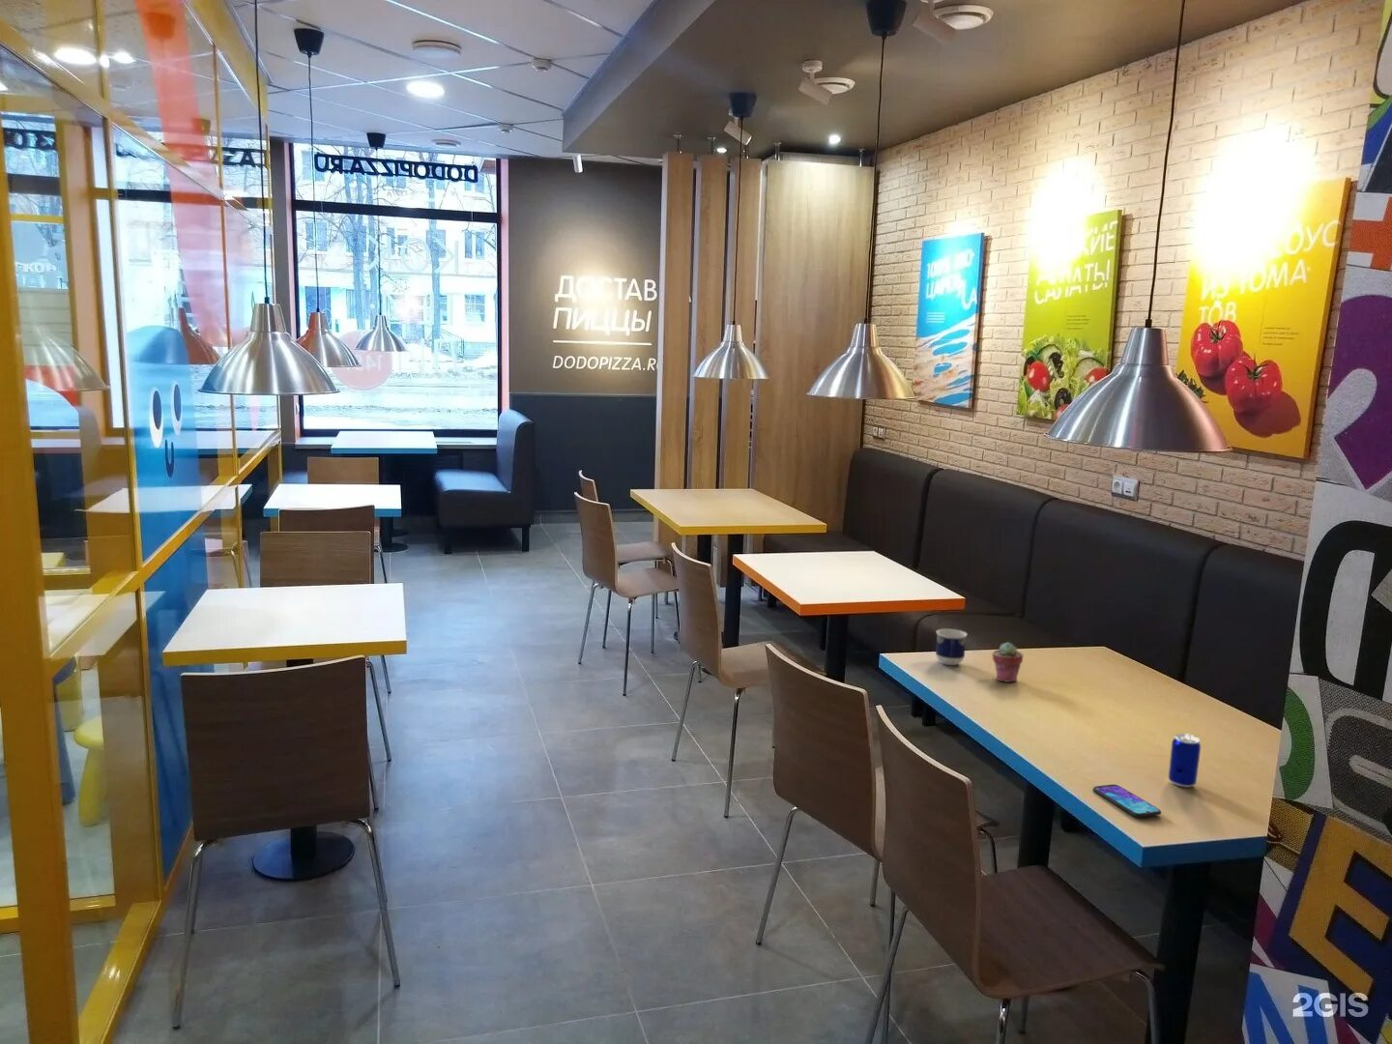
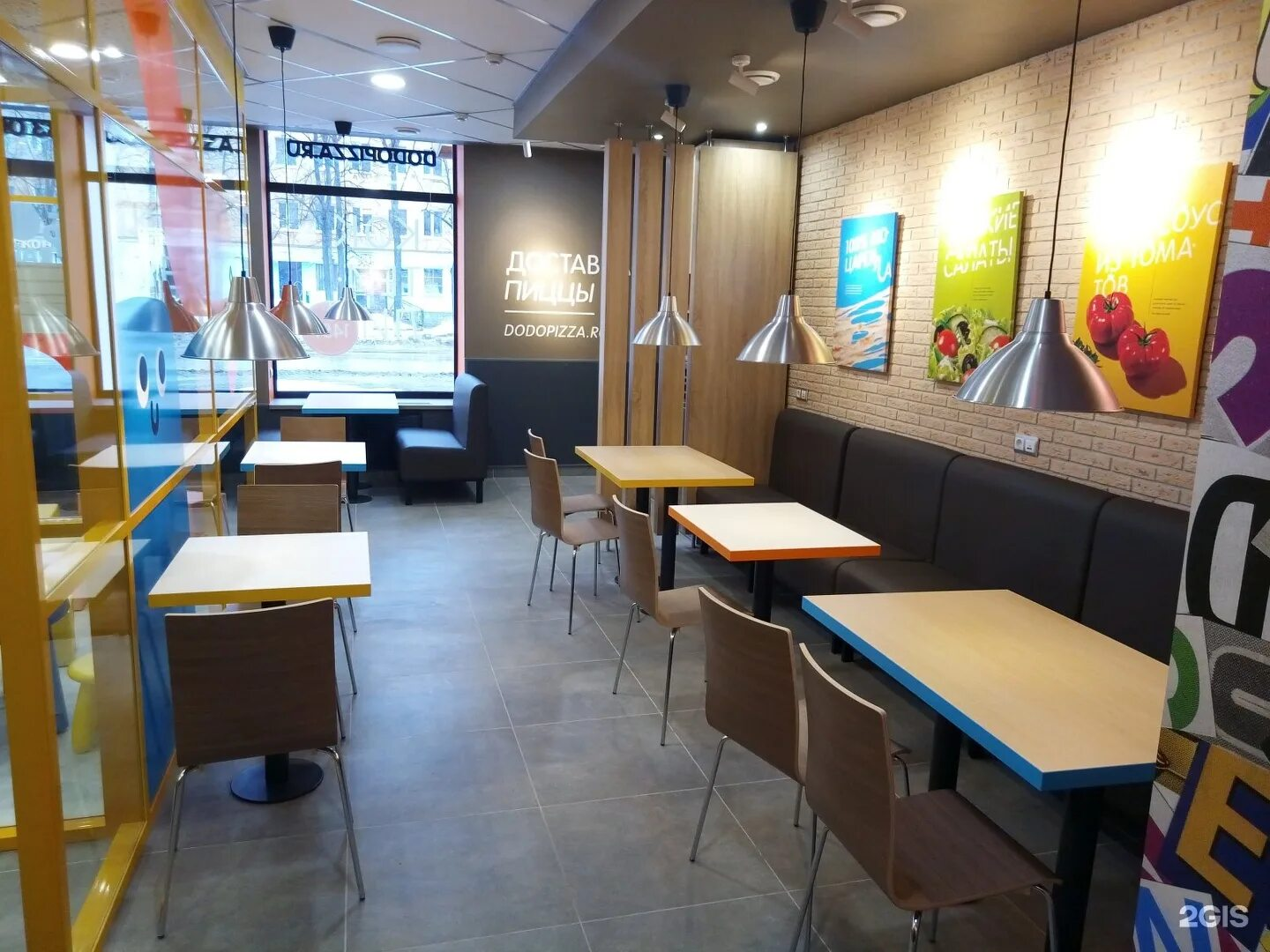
- smartphone [1093,784,1162,818]
- cup [935,628,968,666]
- potted succulent [992,640,1024,683]
- beer can [1167,733,1201,787]
